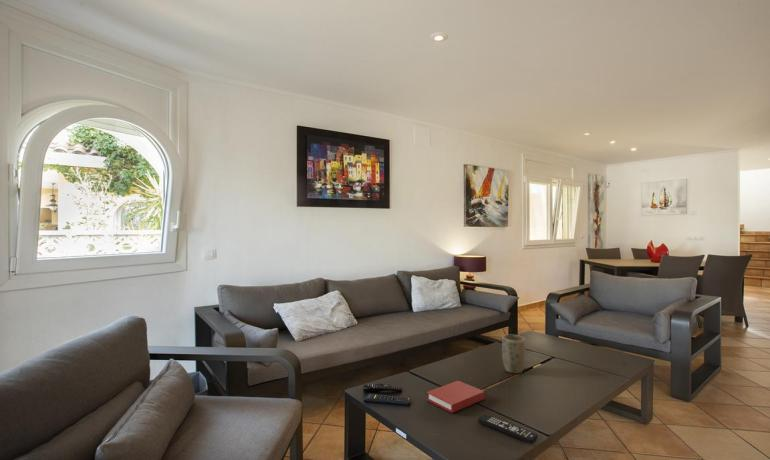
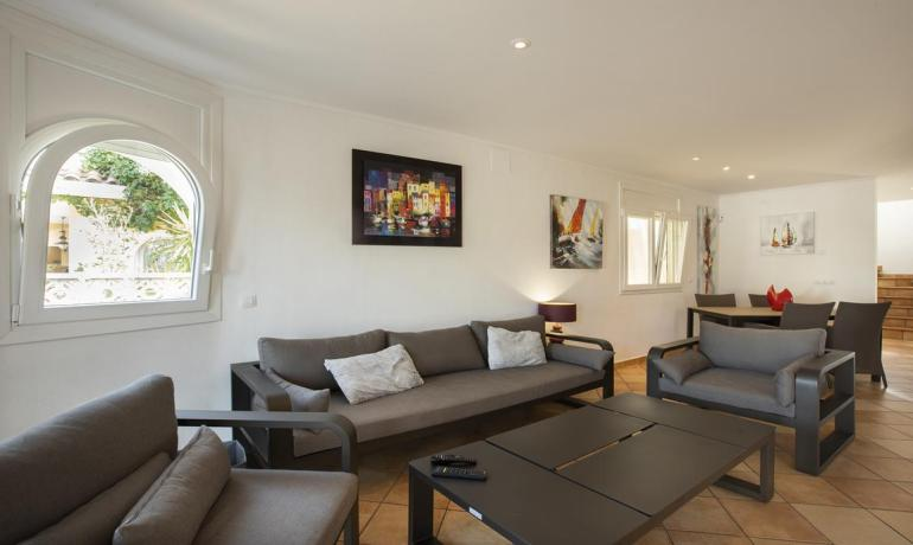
- book [426,380,485,414]
- remote control [477,413,539,445]
- plant pot [501,334,526,374]
